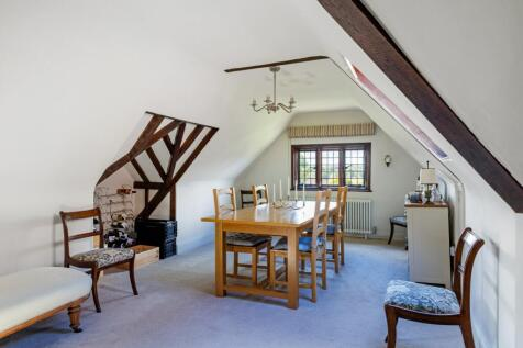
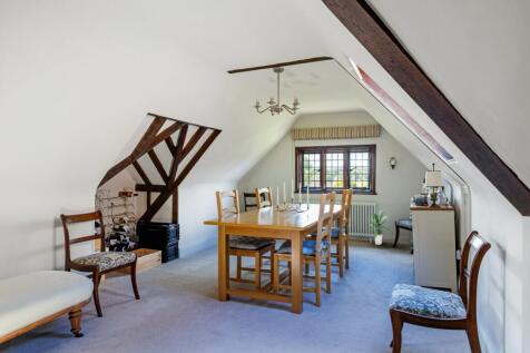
+ indoor plant [365,210,392,246]
